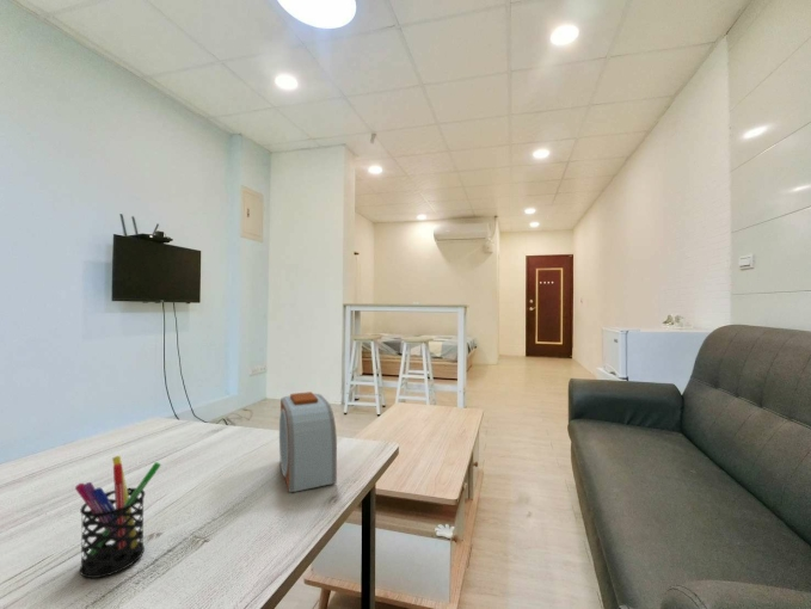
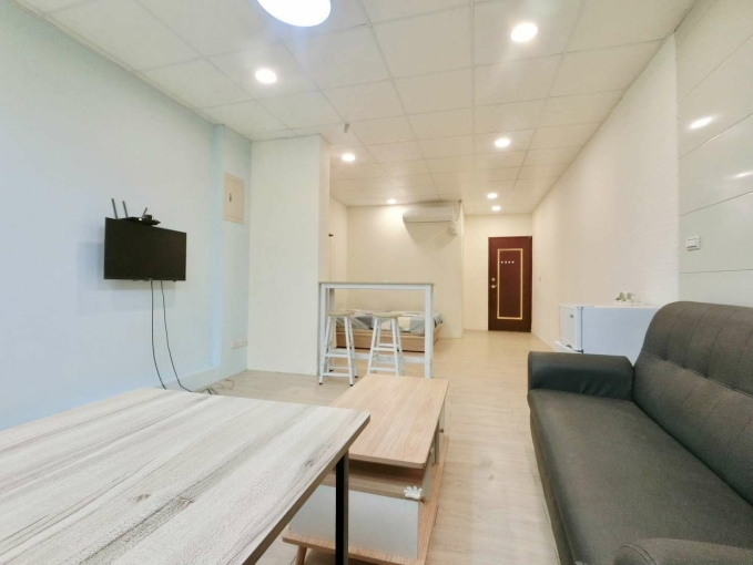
- pen holder [74,455,162,579]
- alarm clock [278,390,338,493]
